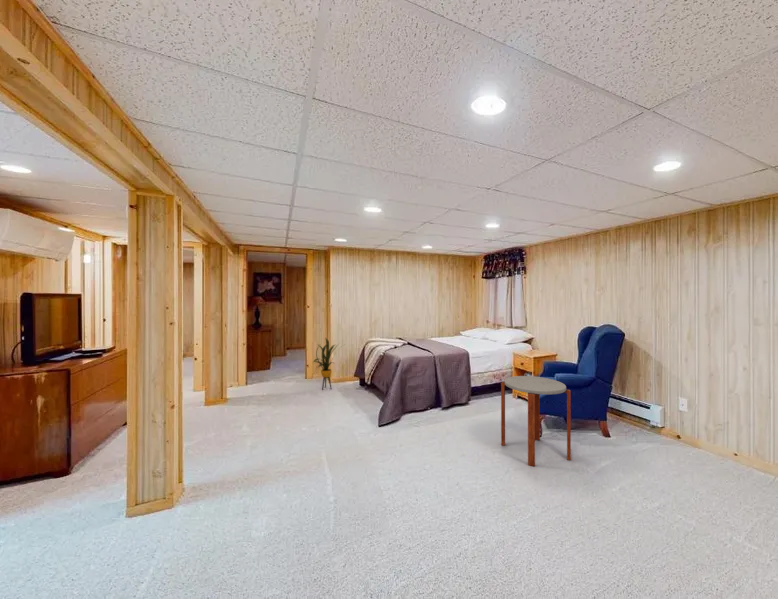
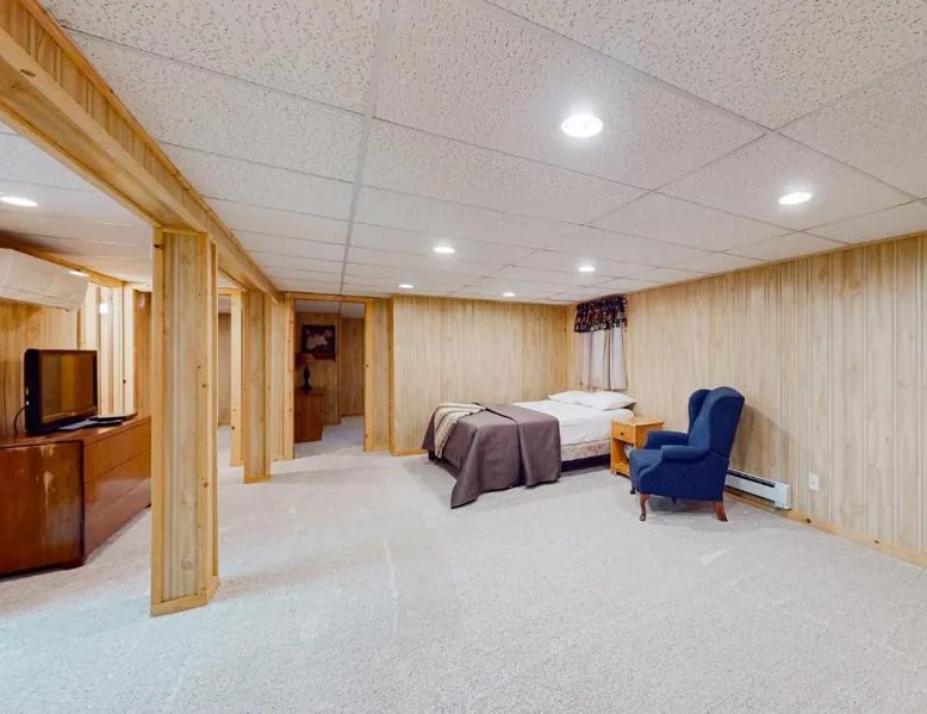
- side table [500,375,572,467]
- house plant [312,337,347,391]
